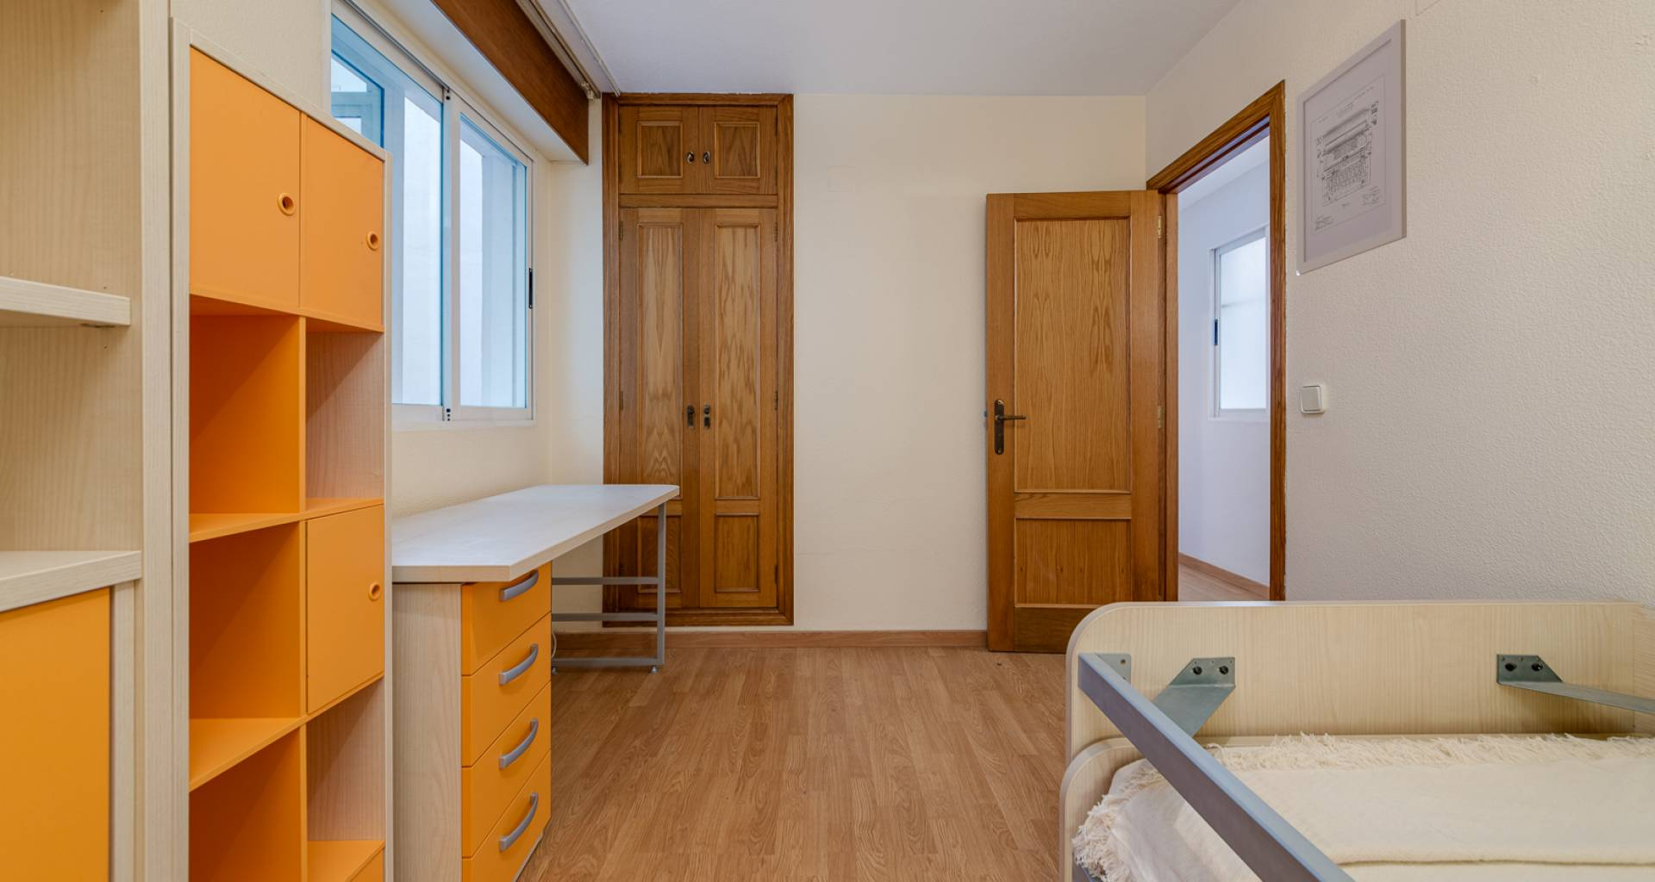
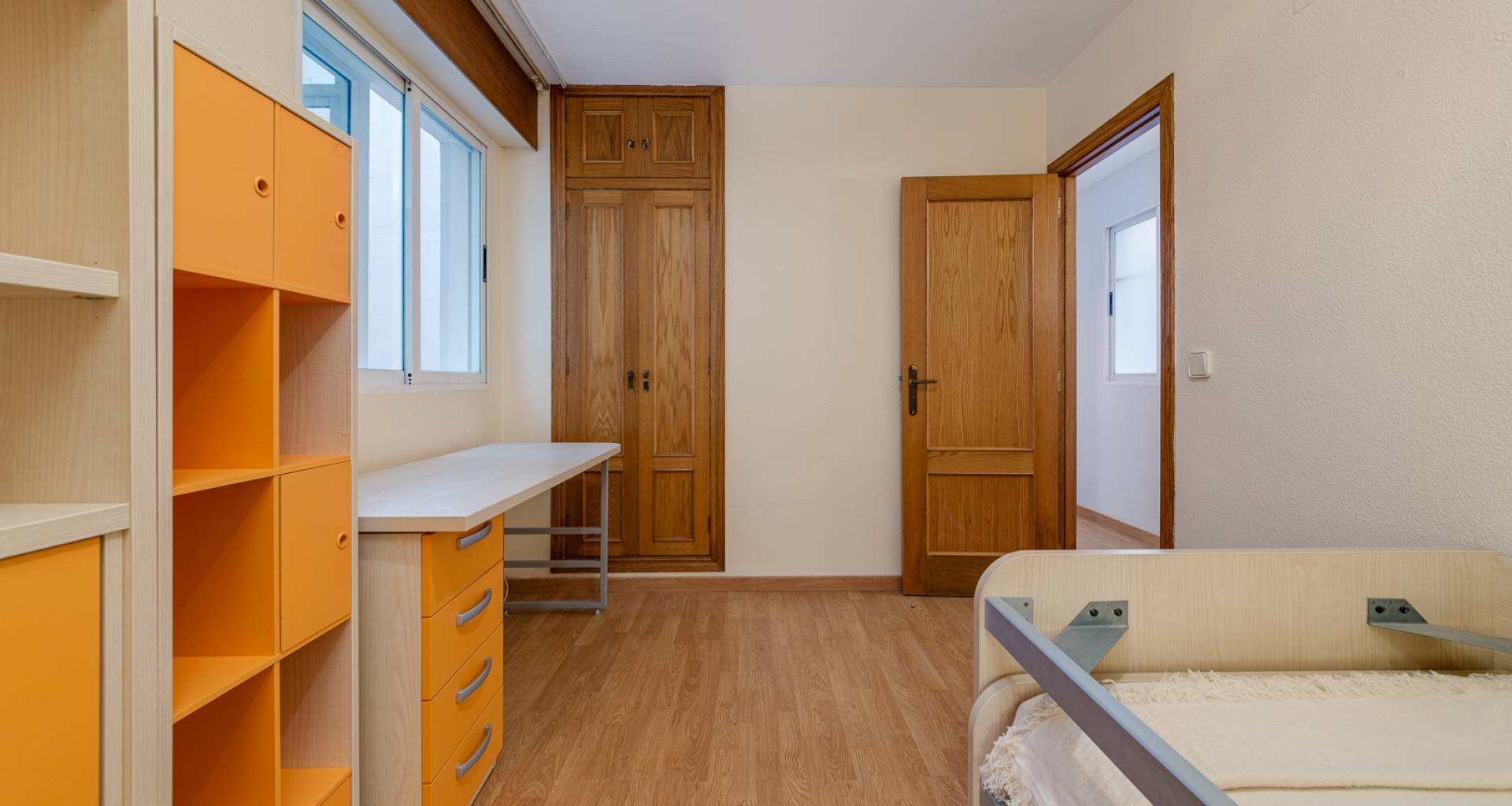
- wall art [1296,19,1408,277]
